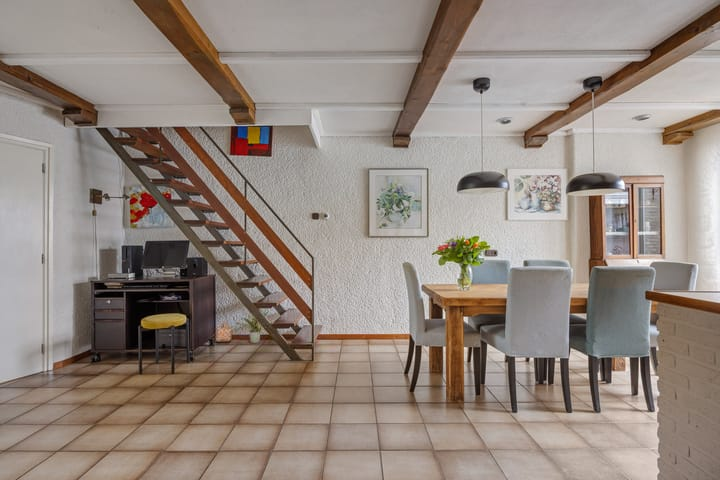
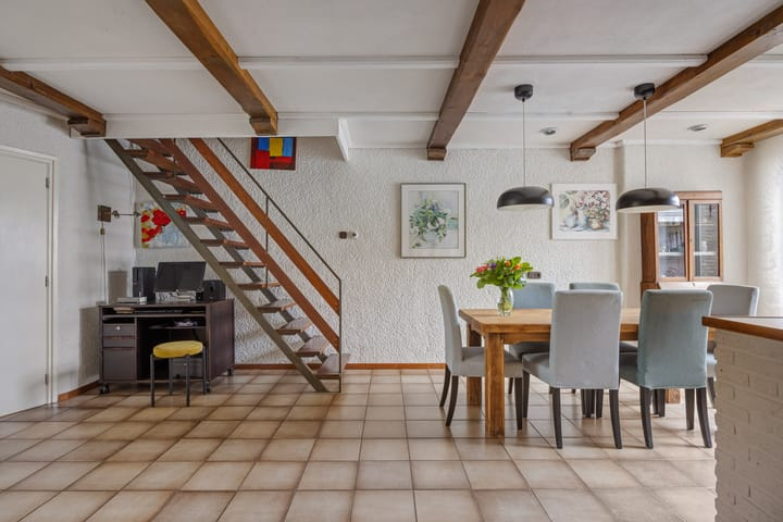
- potted plant [235,311,269,344]
- basket [215,322,234,343]
